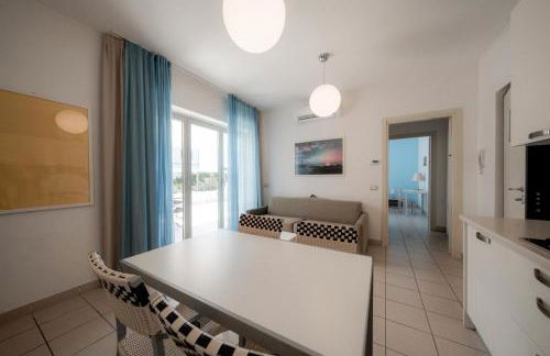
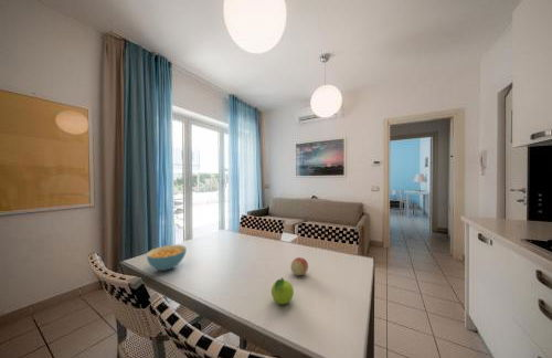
+ fruit [270,276,295,305]
+ fruit [289,256,309,276]
+ cereal bowl [146,244,188,272]
